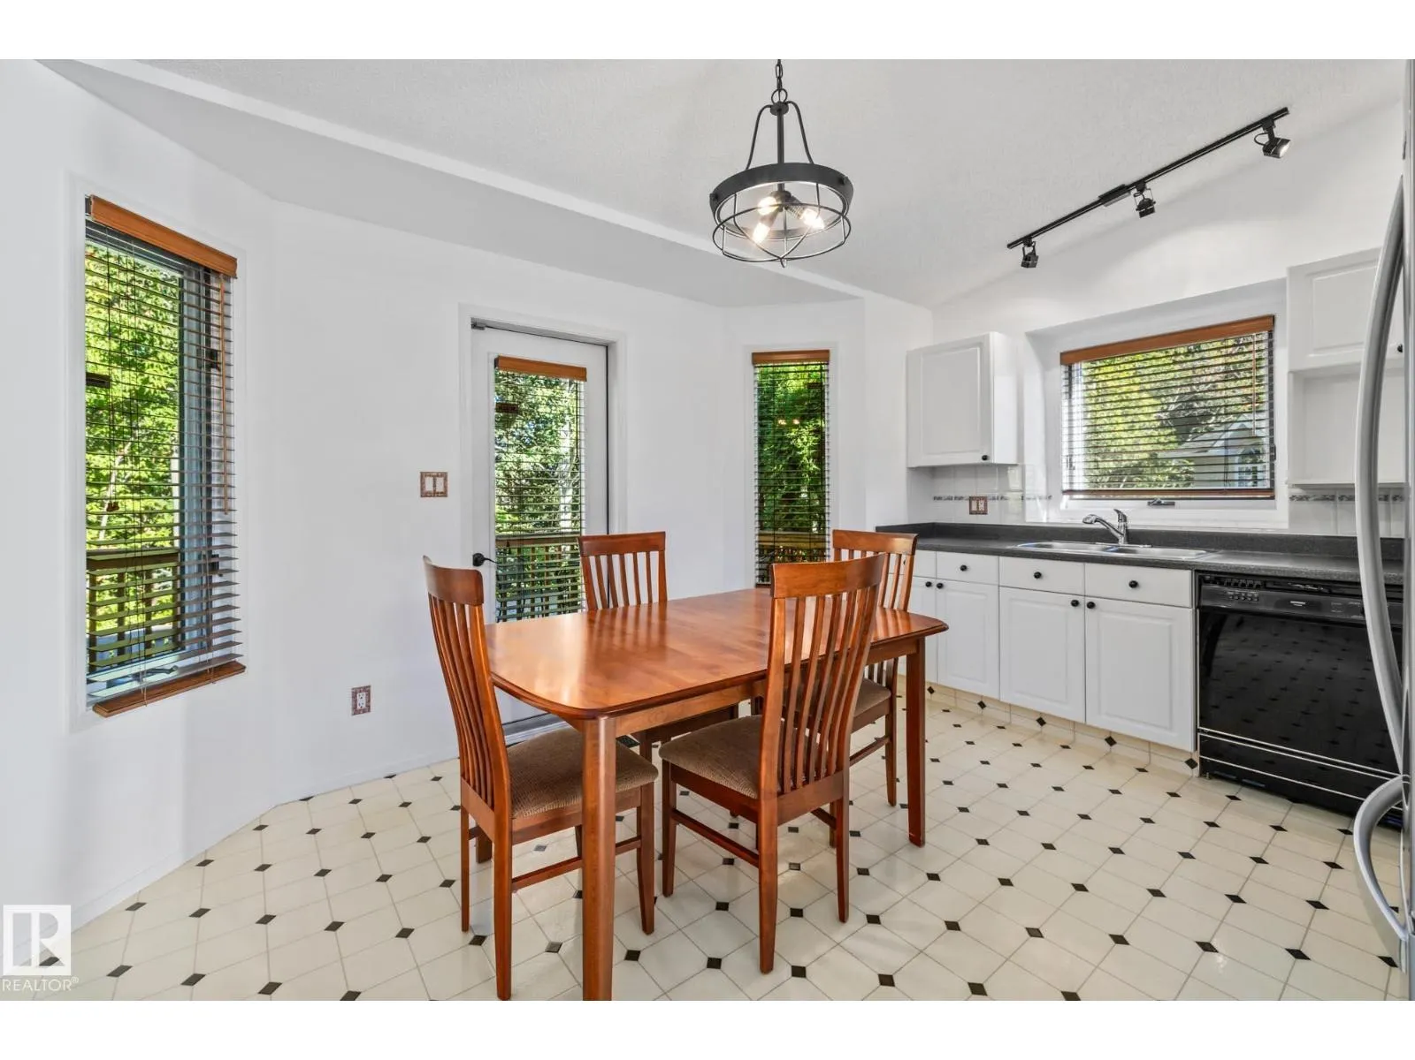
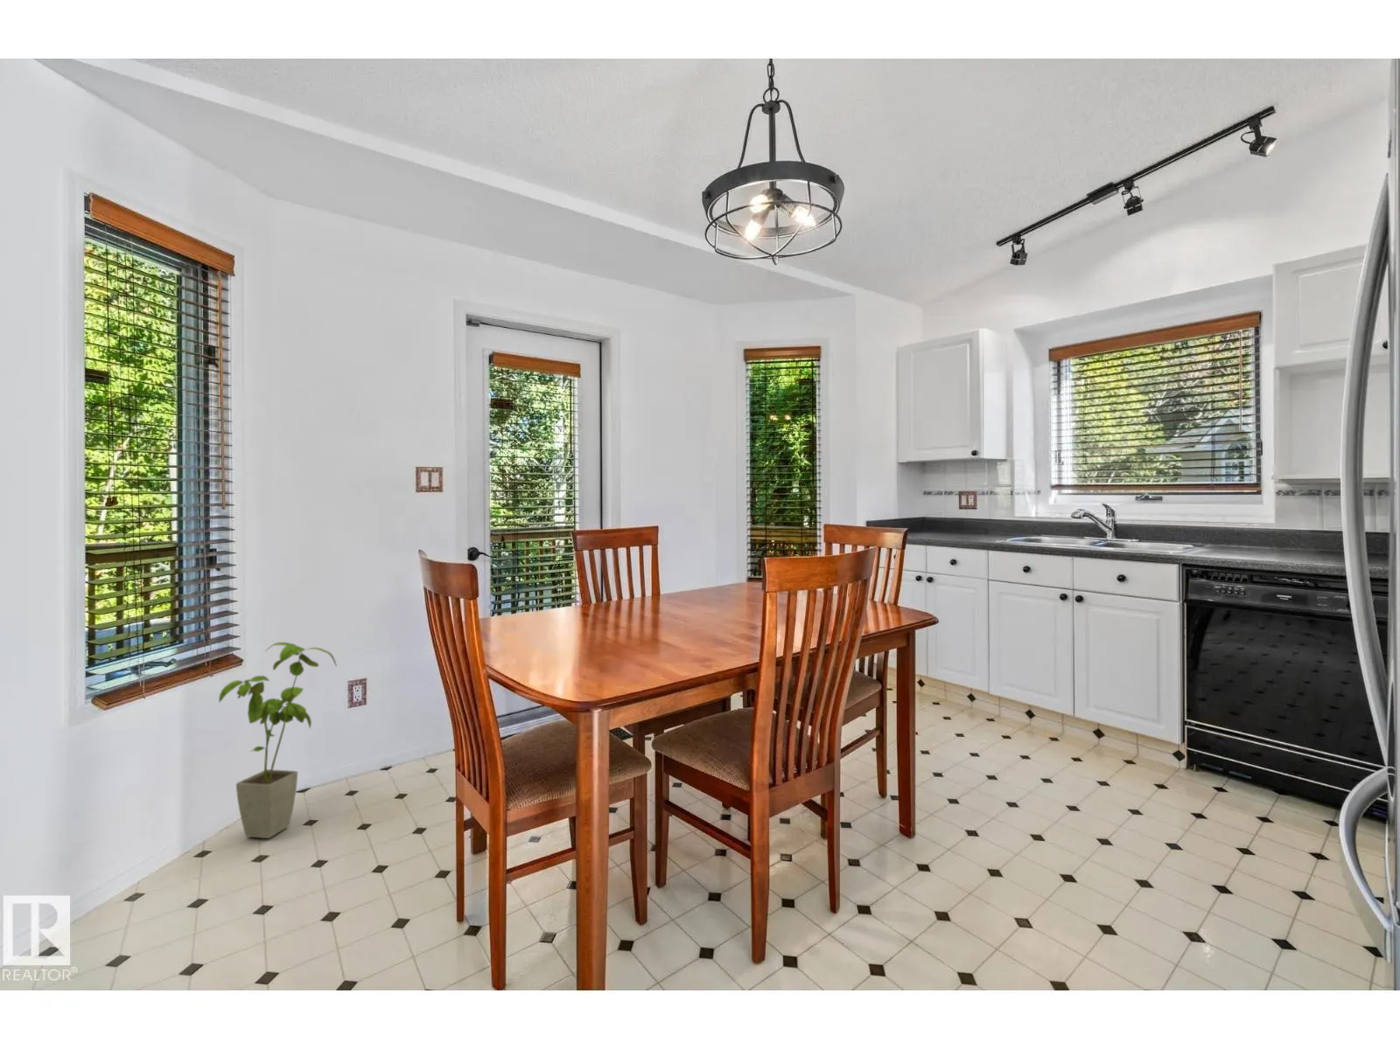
+ house plant [218,641,337,840]
